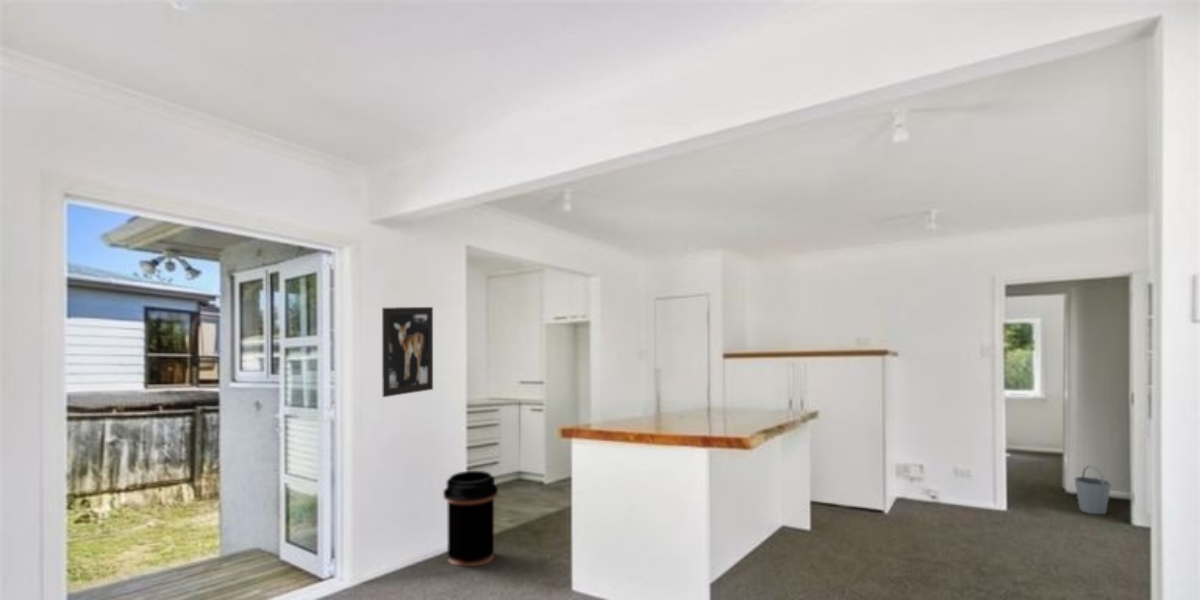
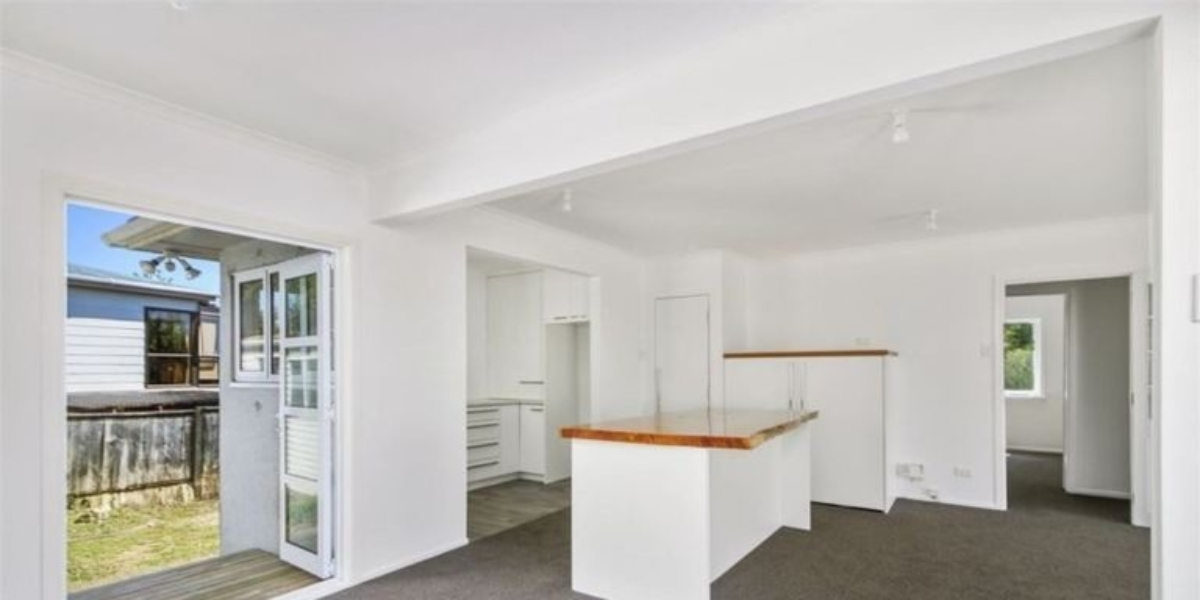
- trash can [442,470,499,567]
- wall art [381,306,434,398]
- bucket [1073,465,1112,515]
